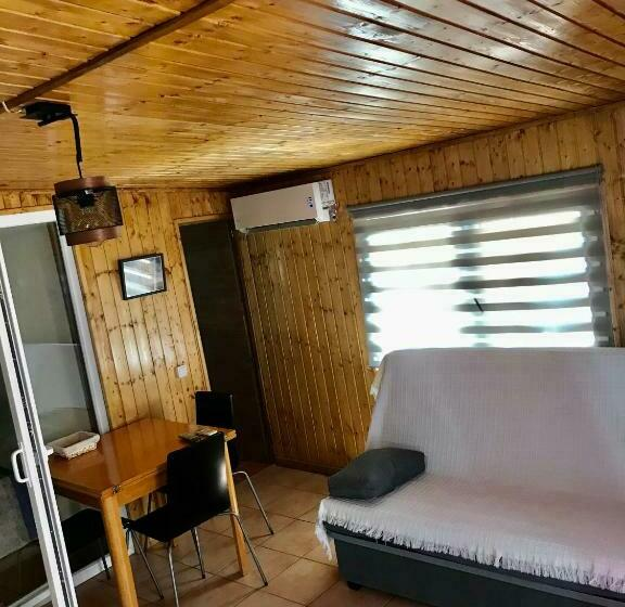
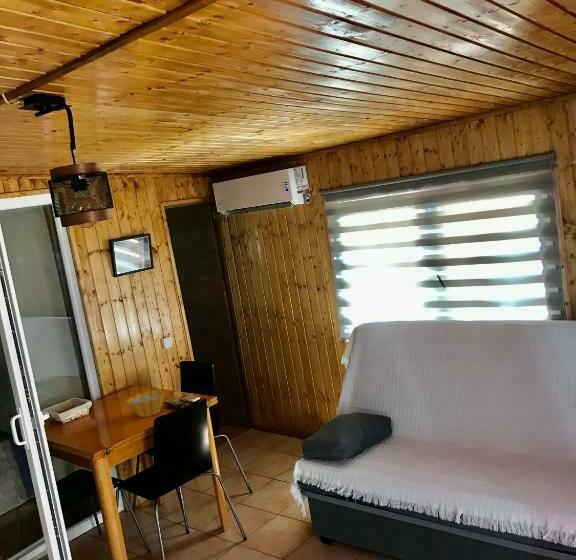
+ bowl [126,389,166,418]
